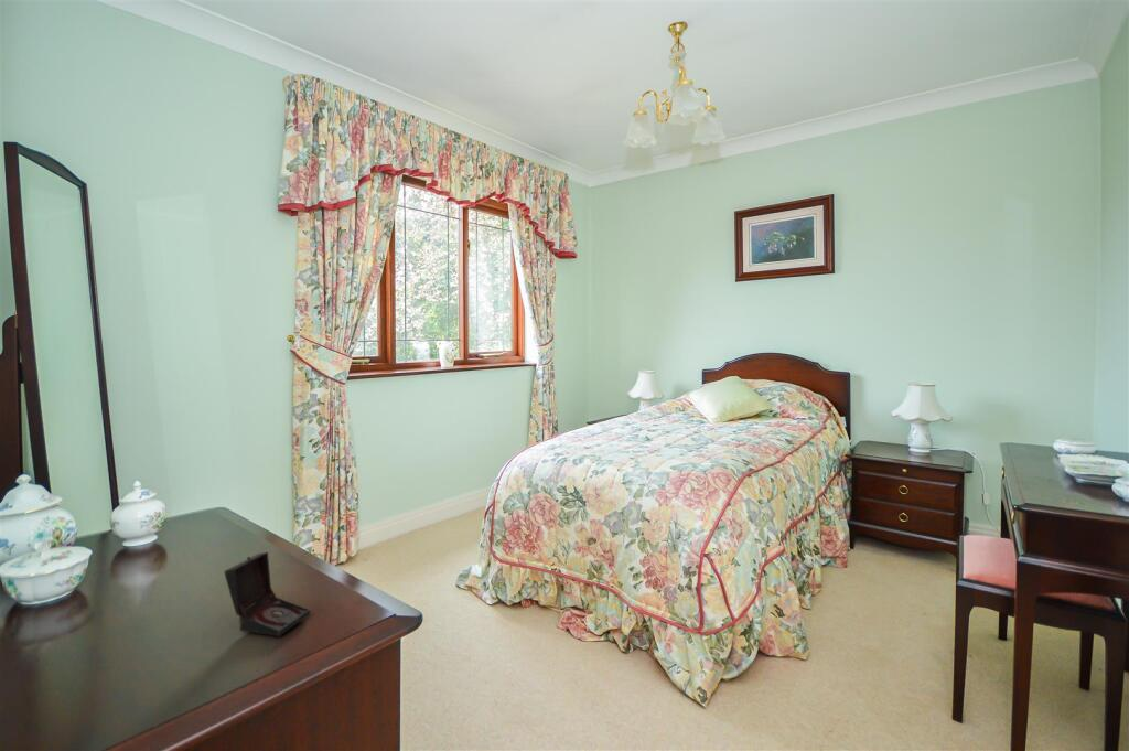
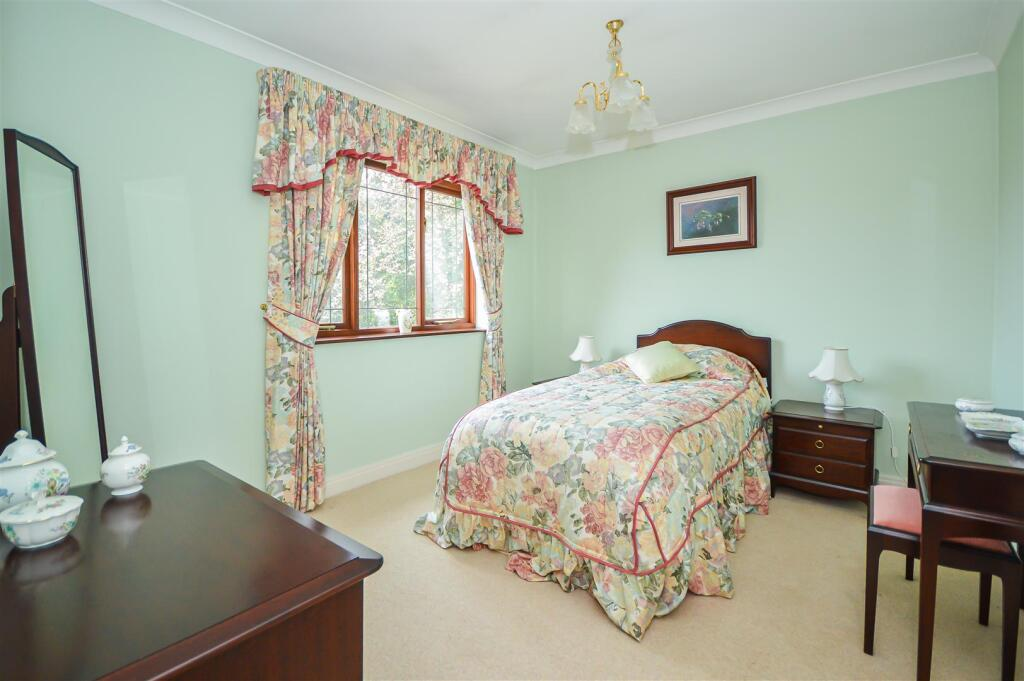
- jewelry box [223,551,311,637]
